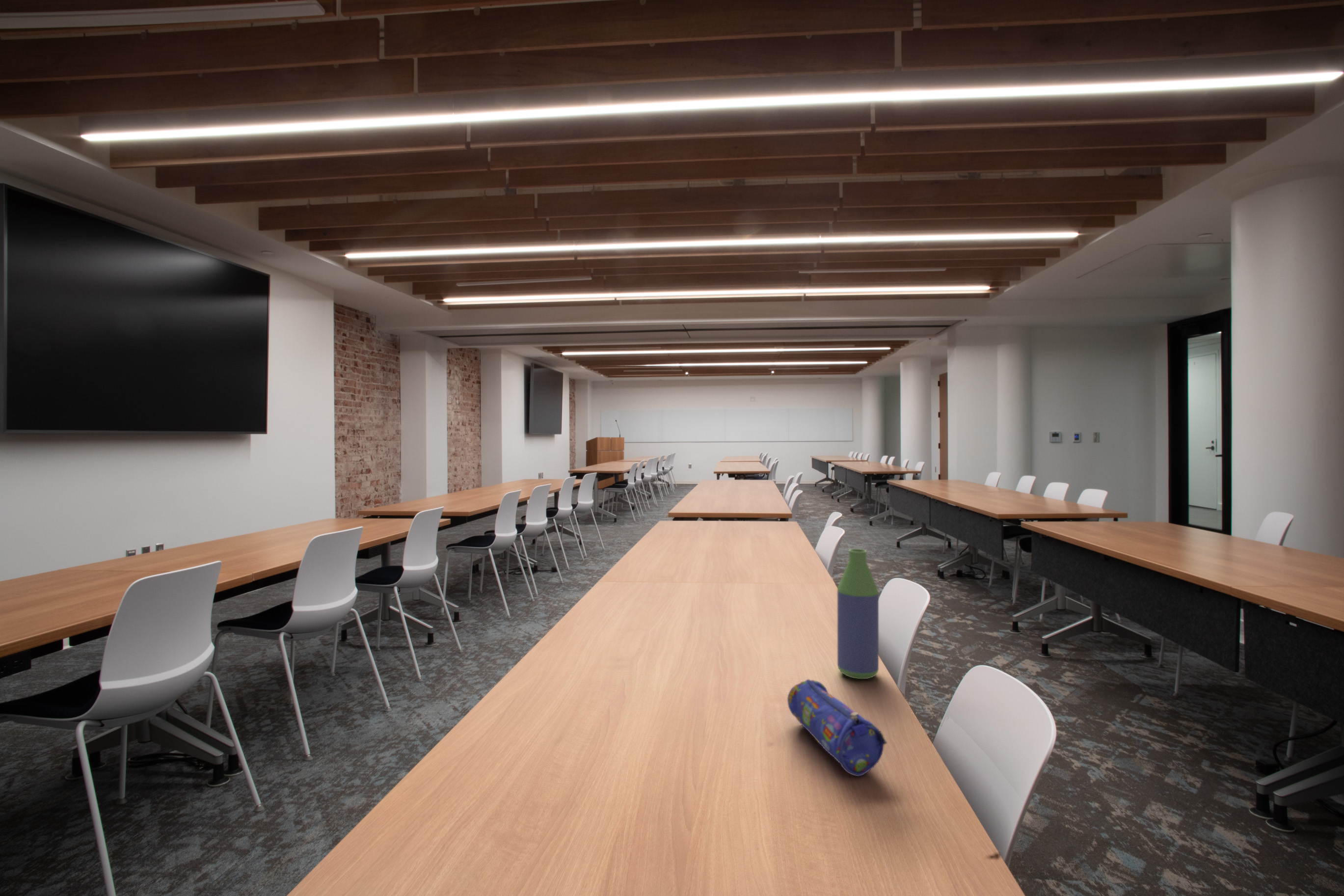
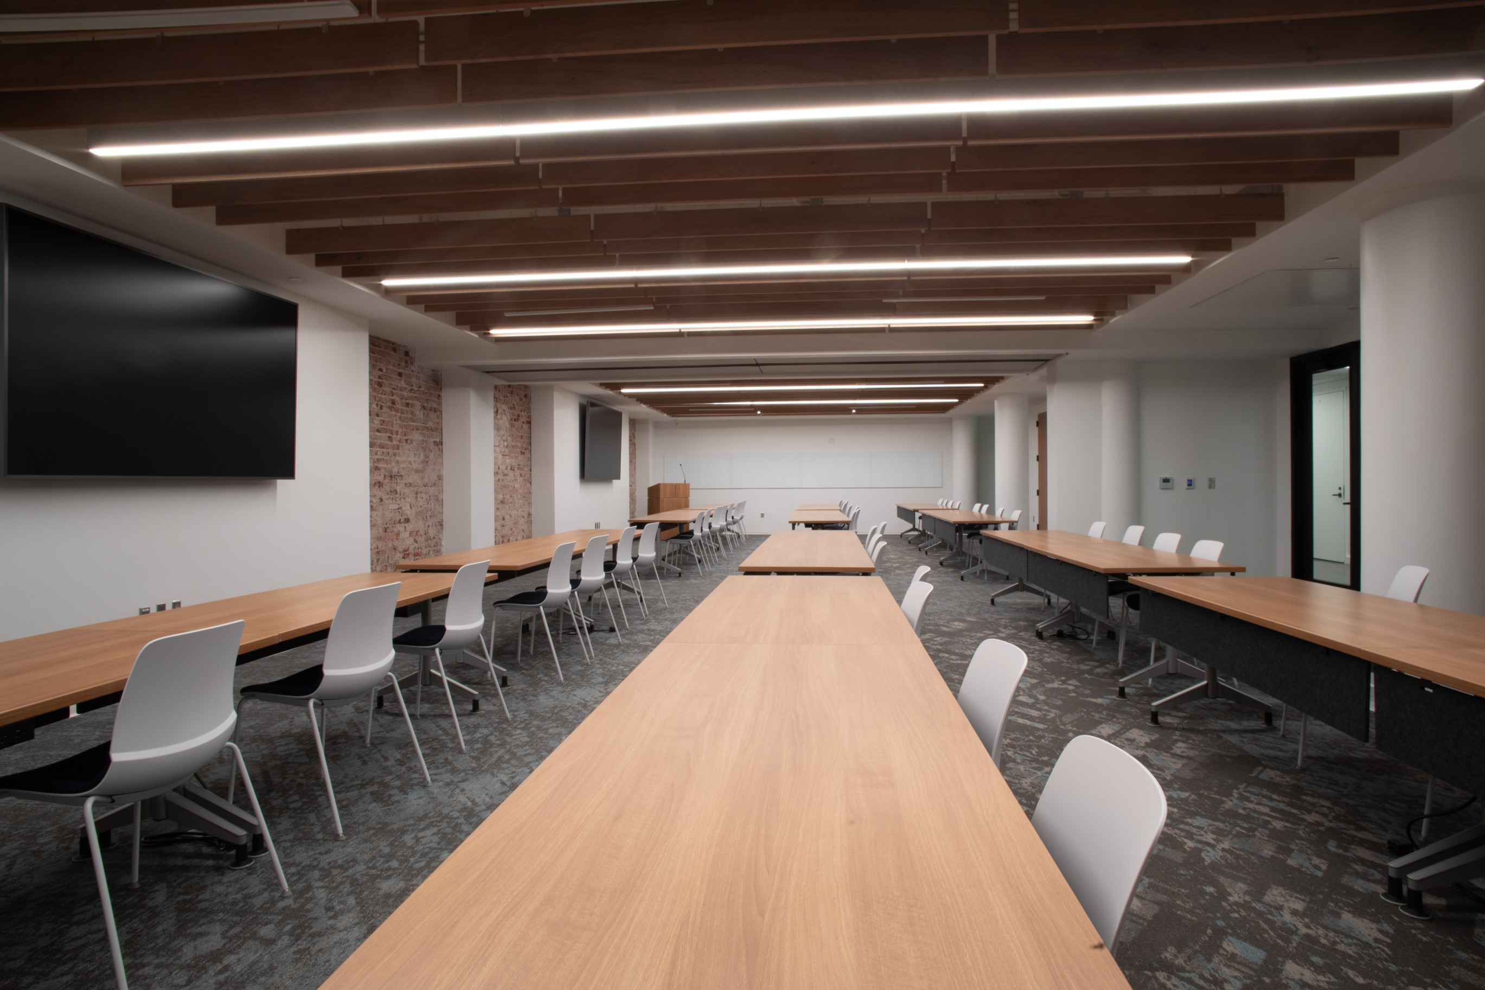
- pencil case [787,679,888,777]
- bottle [837,548,879,679]
